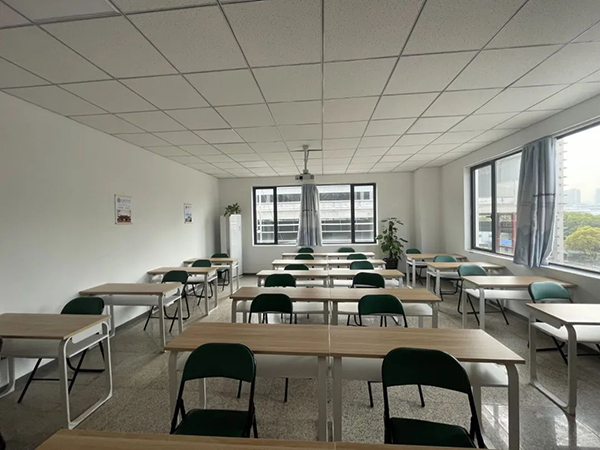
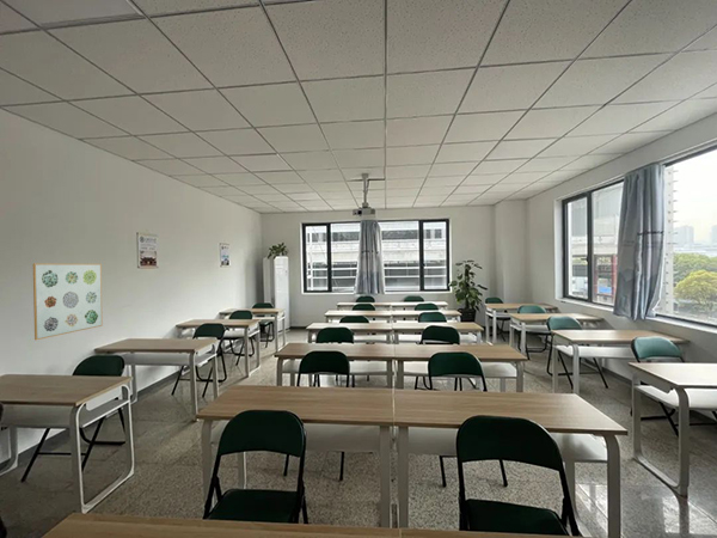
+ wall art [32,263,104,341]
